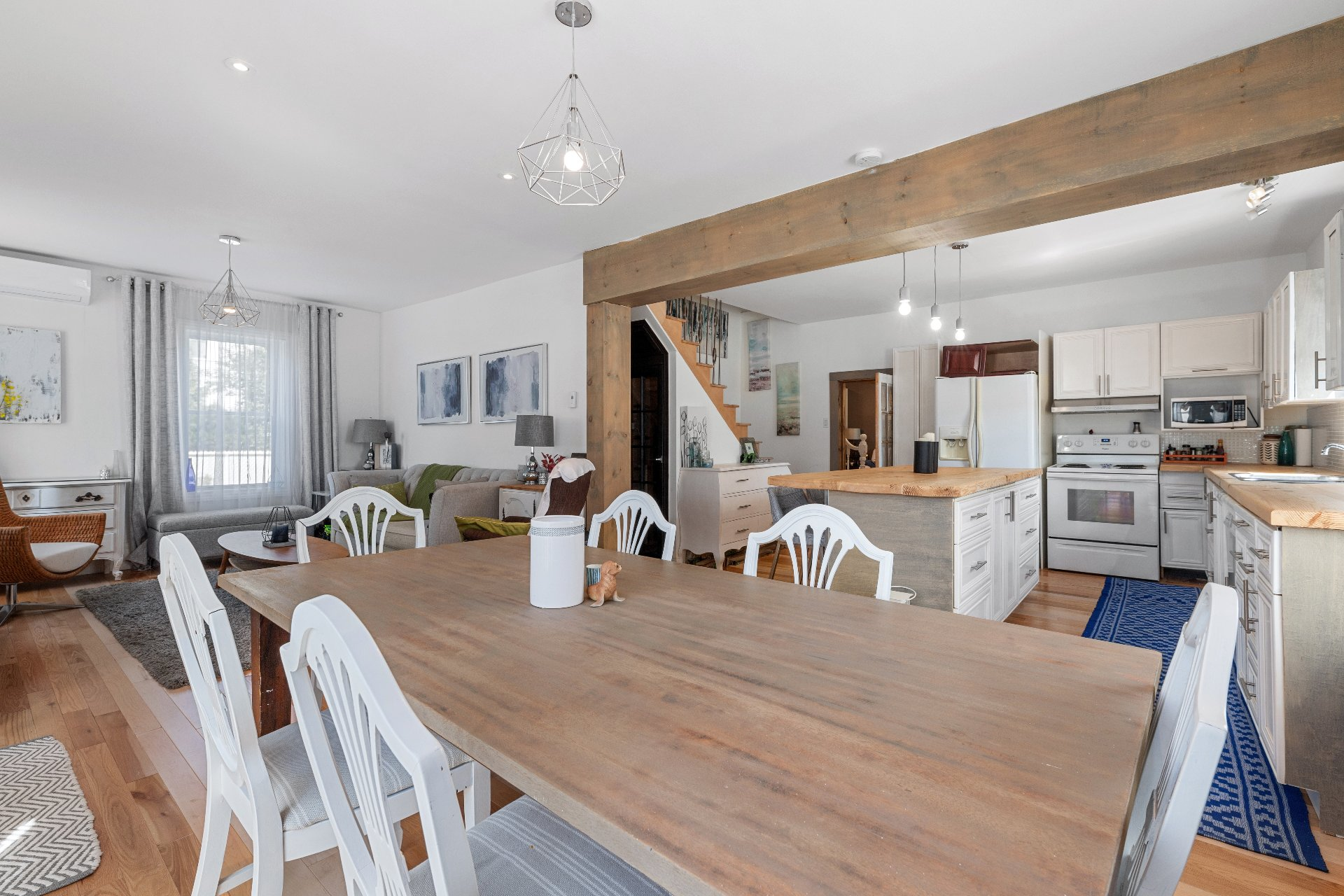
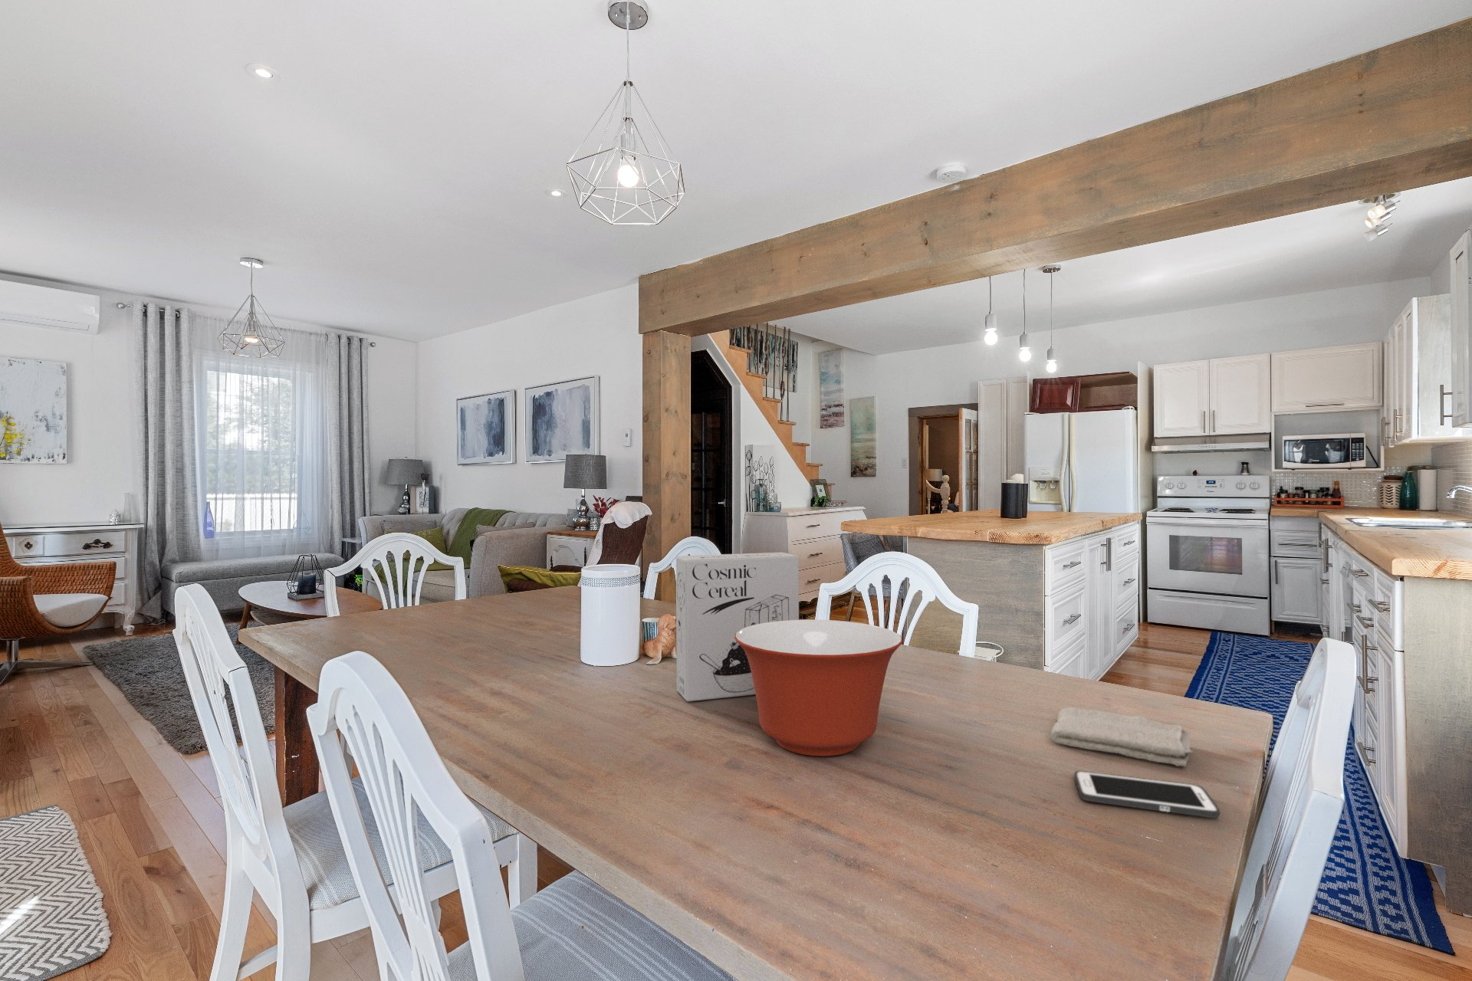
+ cereal box [676,552,800,702]
+ cell phone [1073,770,1220,819]
+ washcloth [1049,706,1194,768]
+ mixing bowl [735,620,904,758]
